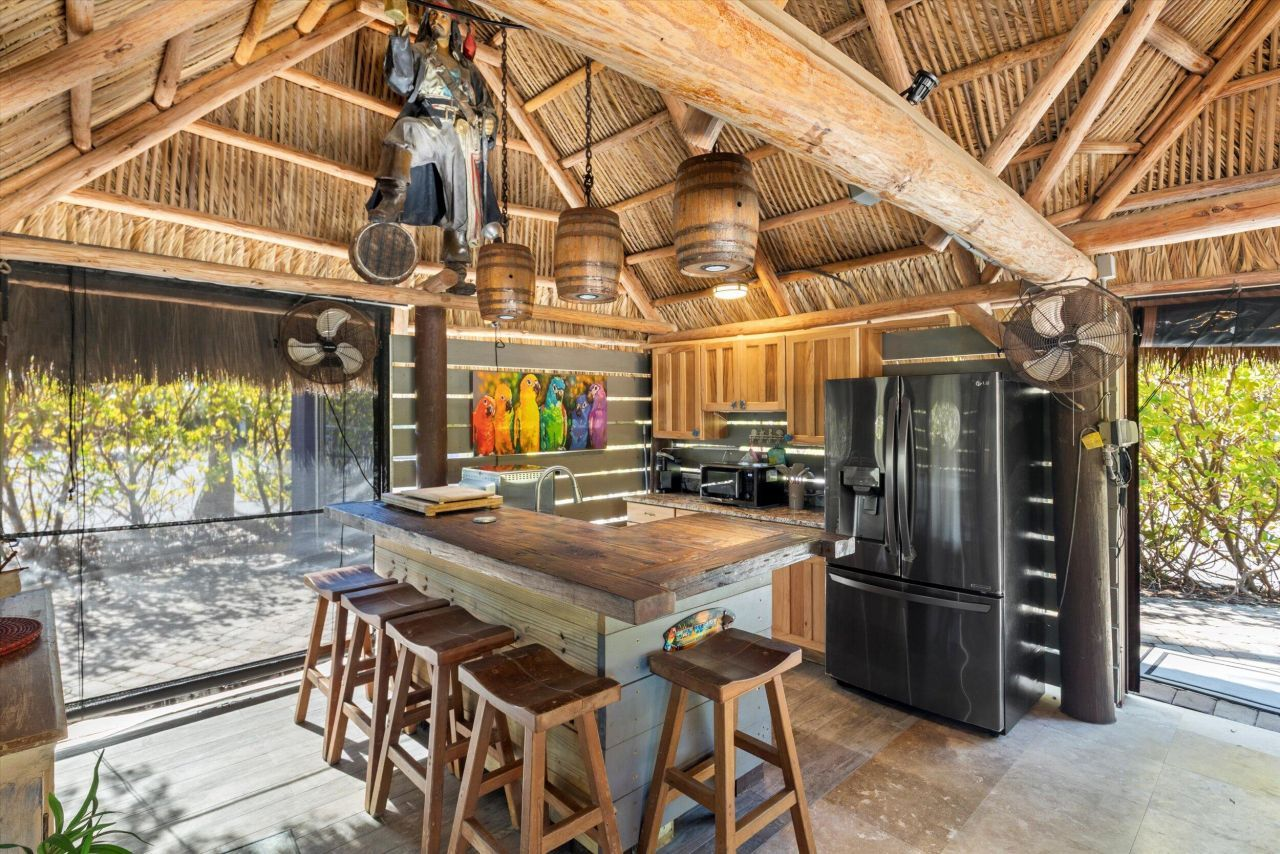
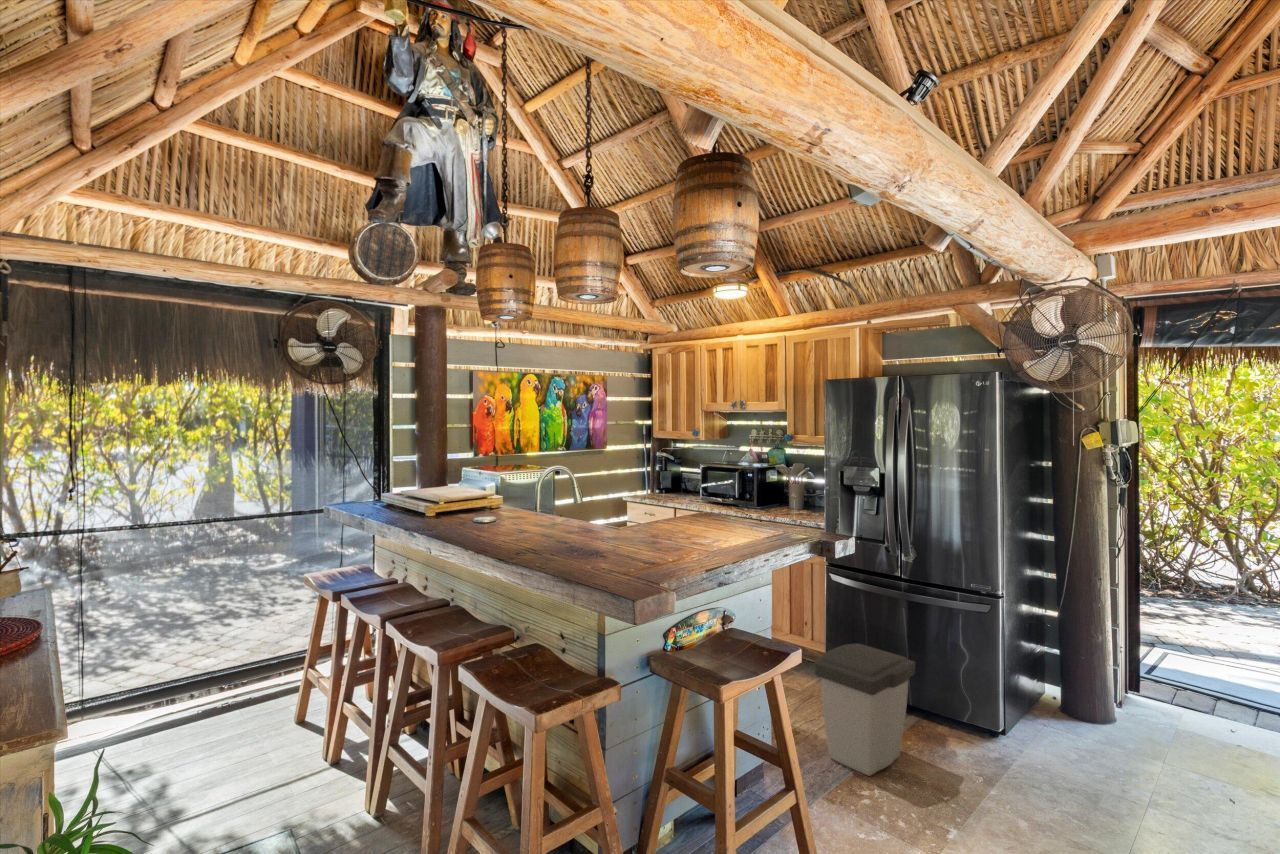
+ trash can [813,642,916,777]
